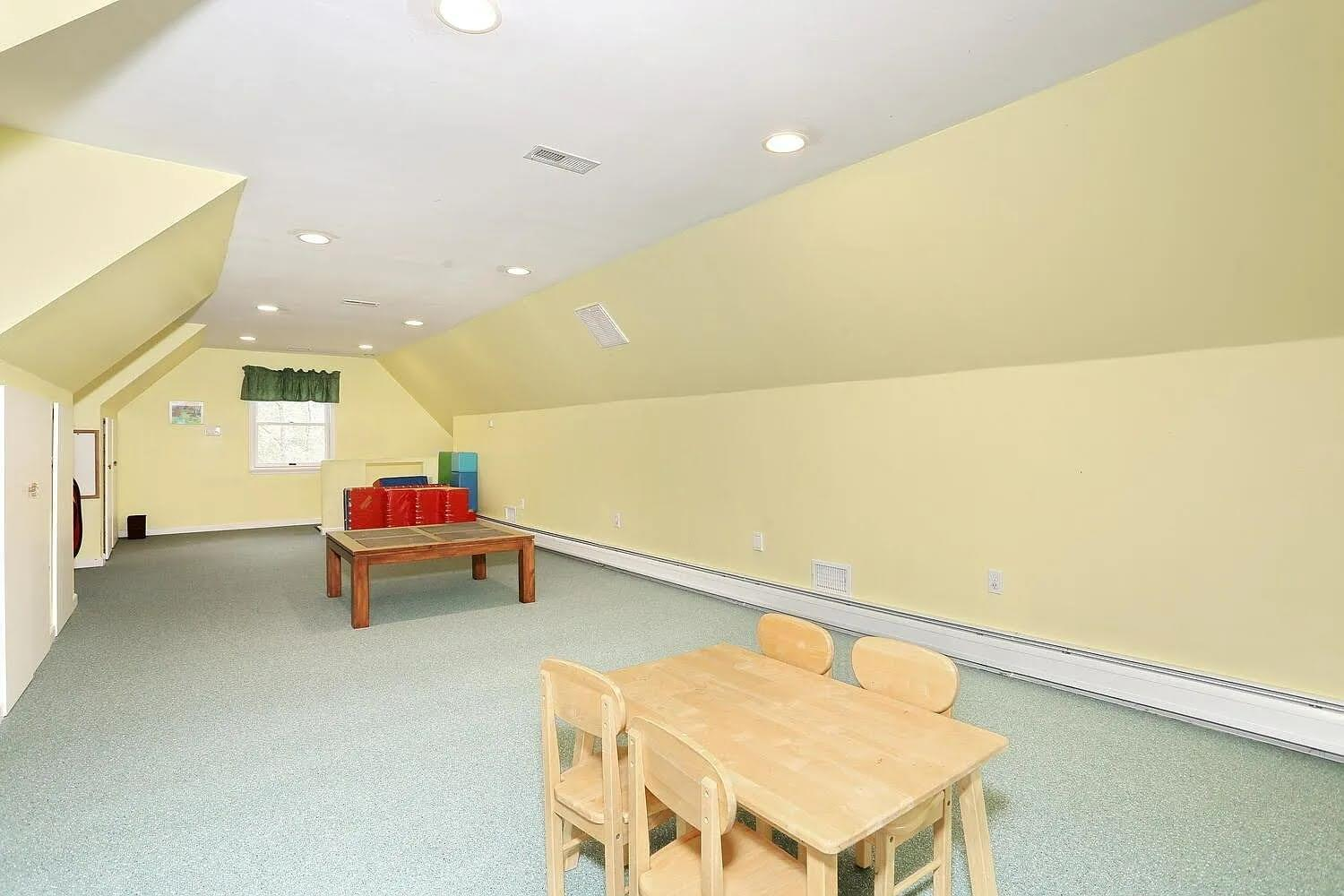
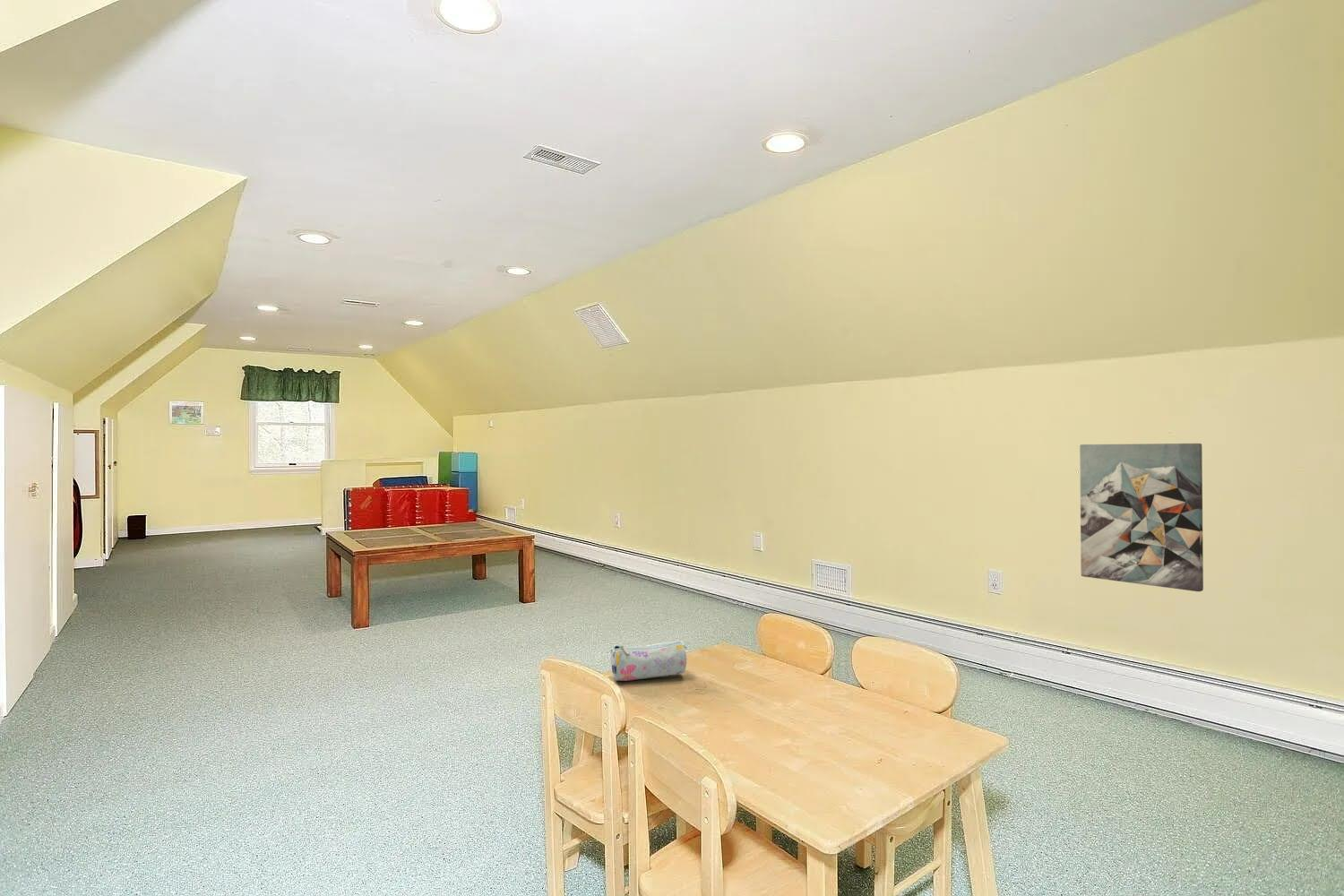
+ wall art [1079,443,1204,592]
+ pencil case [610,640,687,682]
